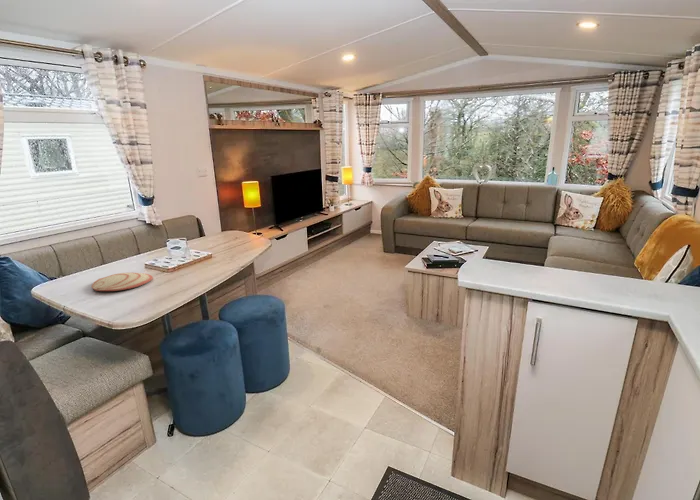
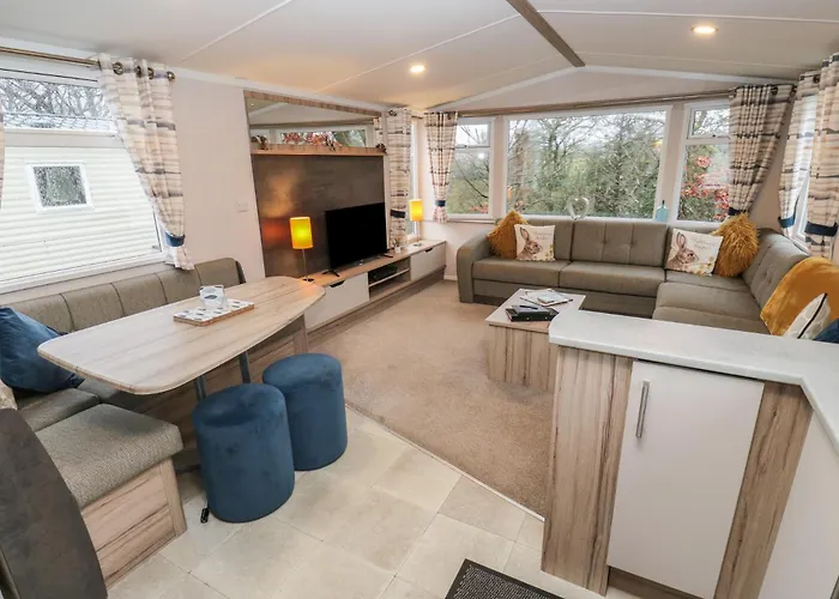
- plate [91,272,153,292]
